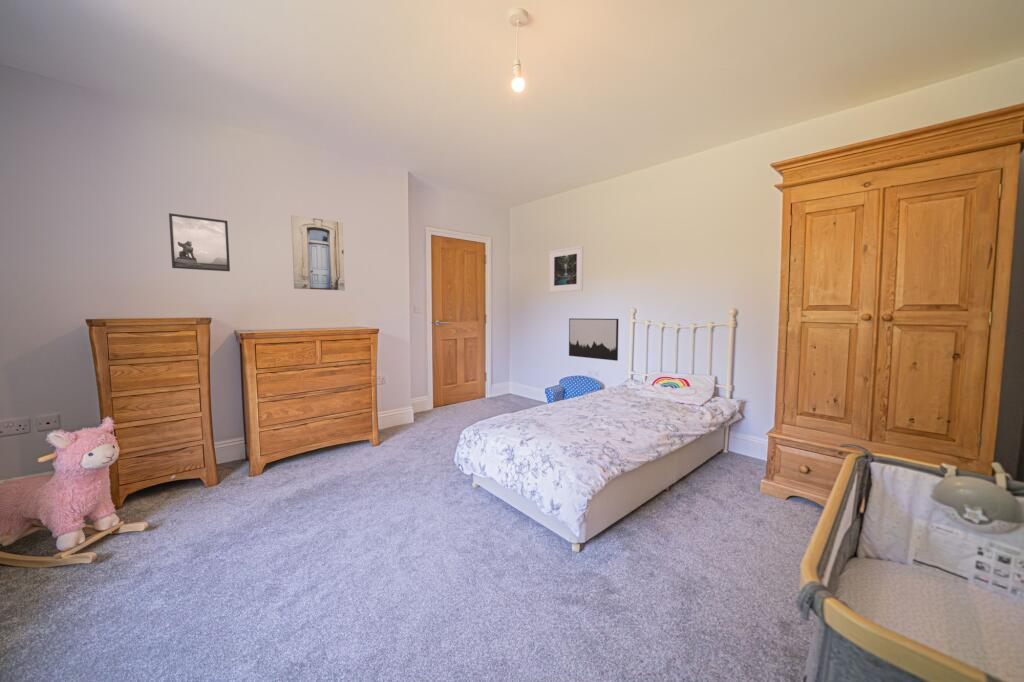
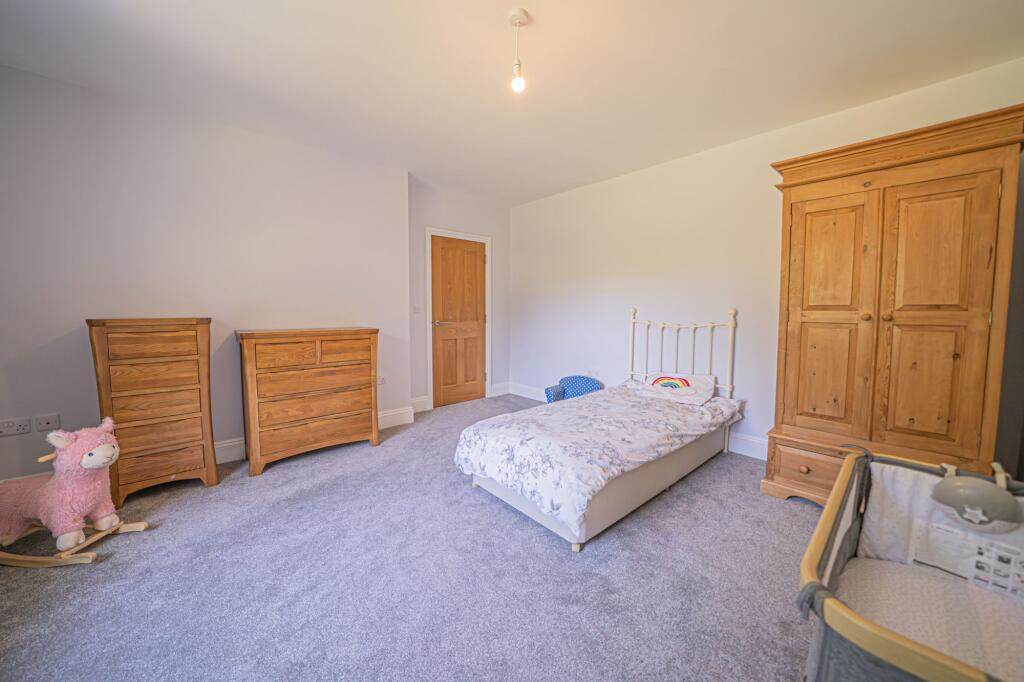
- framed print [548,245,584,294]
- wall art [568,317,619,362]
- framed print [168,212,231,272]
- wall art [290,214,346,292]
